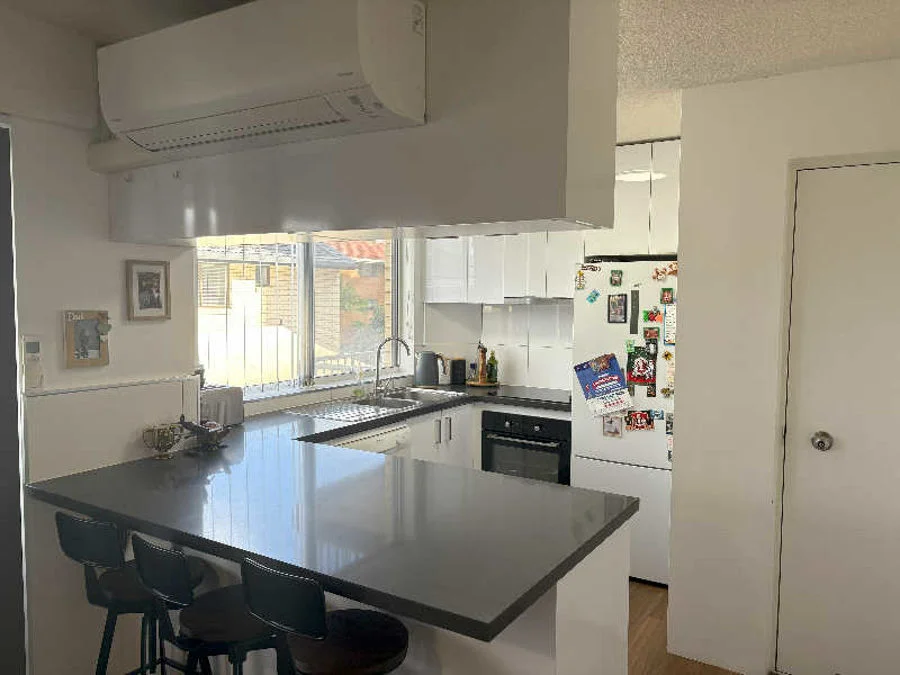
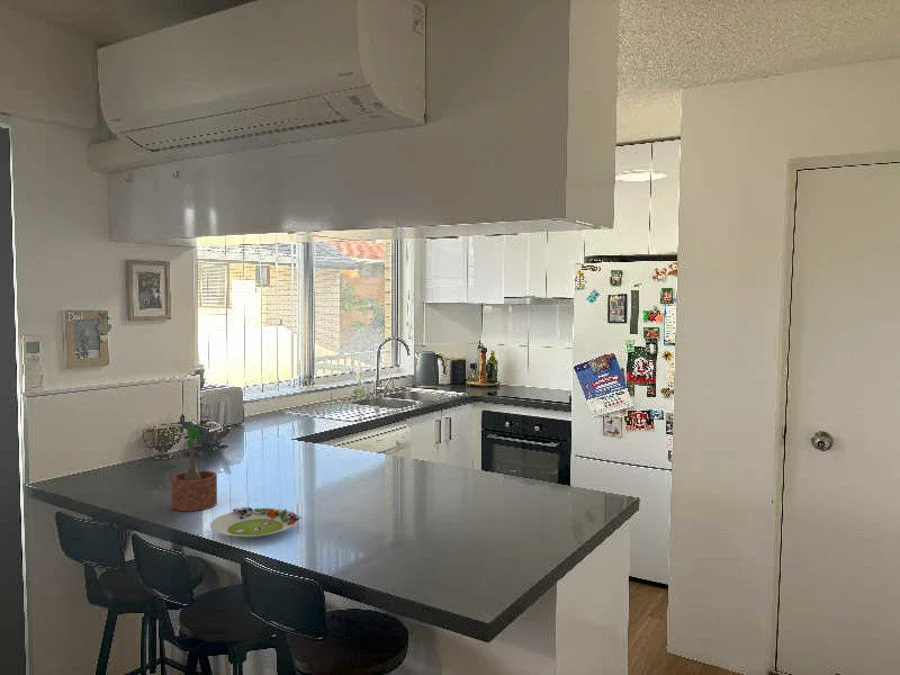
+ potted plant [167,423,218,512]
+ salad plate [209,506,302,539]
